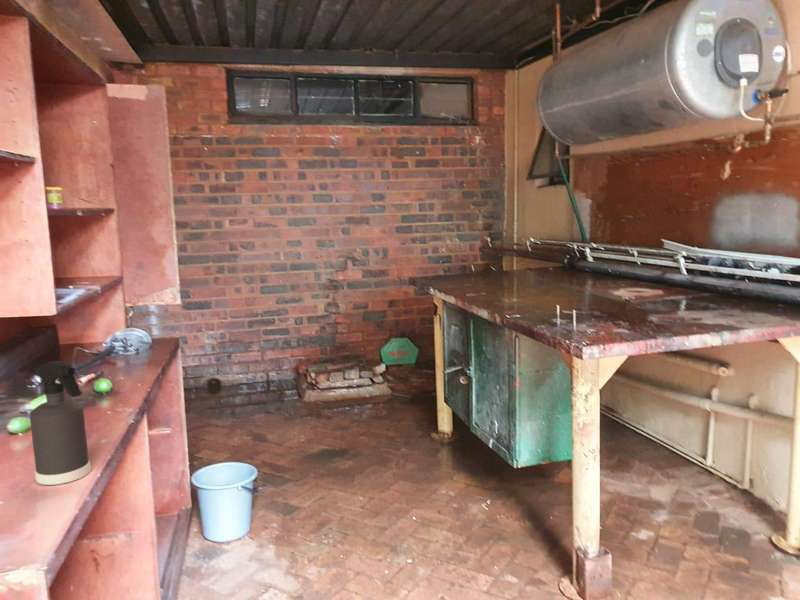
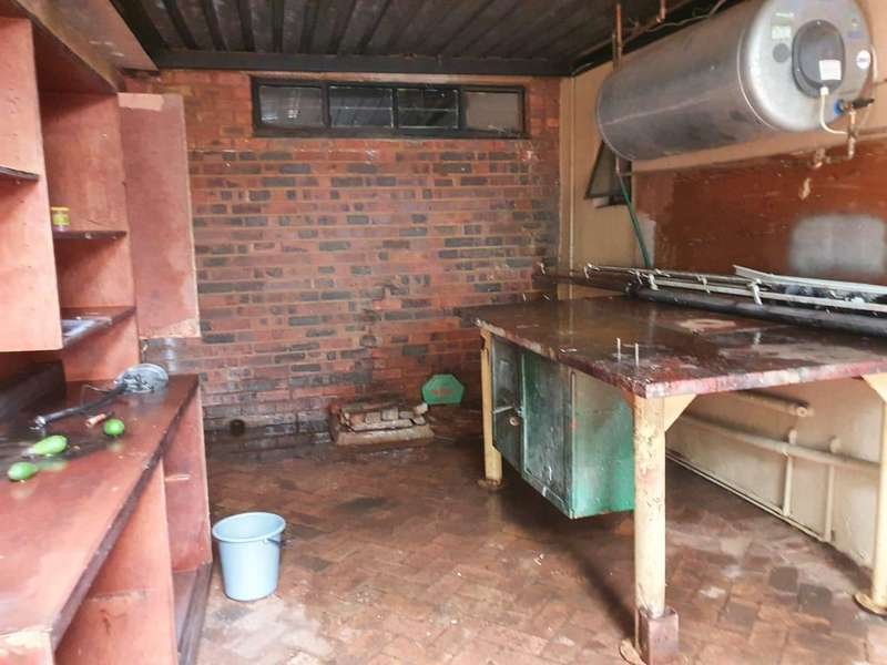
- spray bottle [29,360,92,486]
